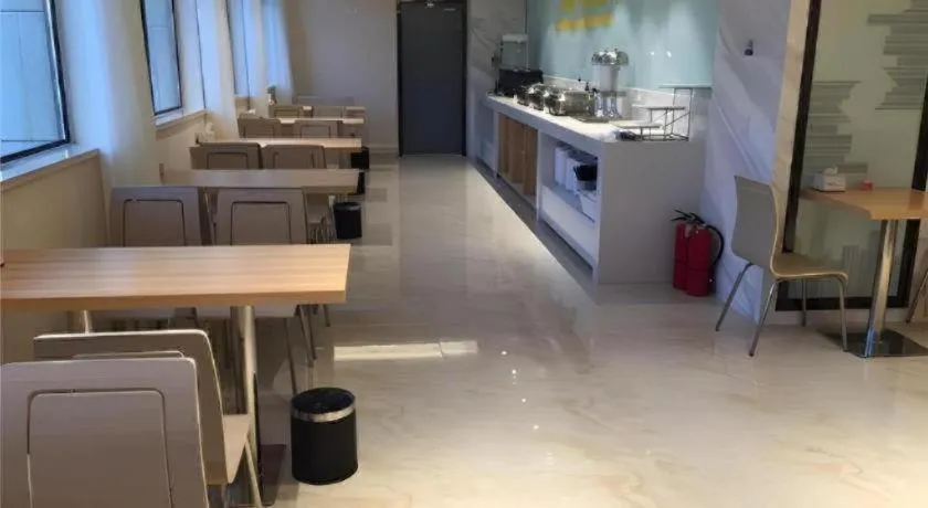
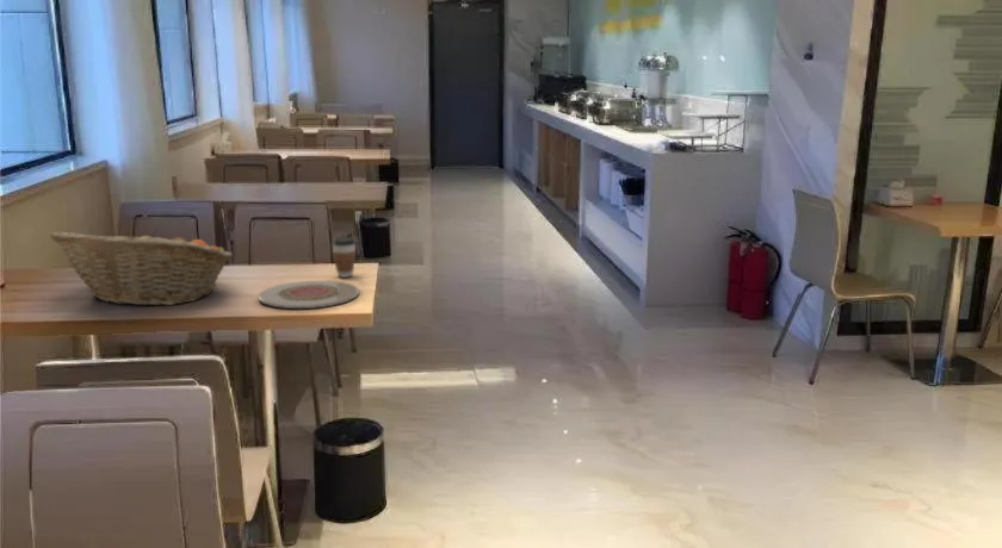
+ coffee cup [330,235,357,279]
+ plate [258,280,360,310]
+ fruit basket [49,228,234,306]
